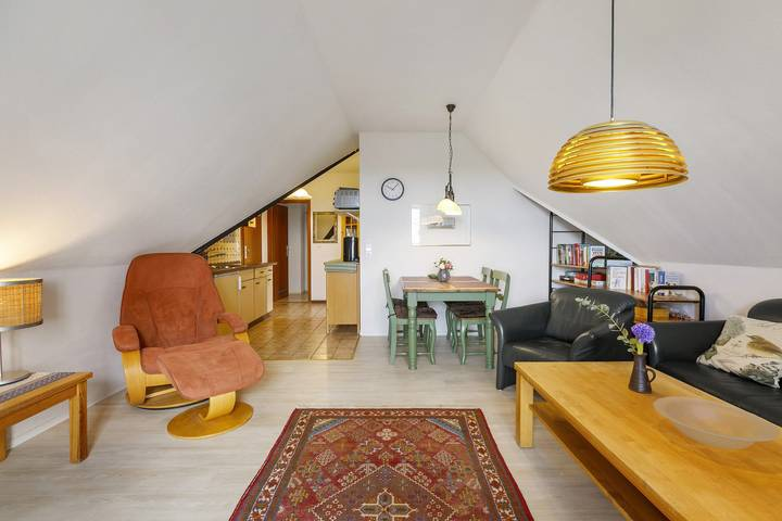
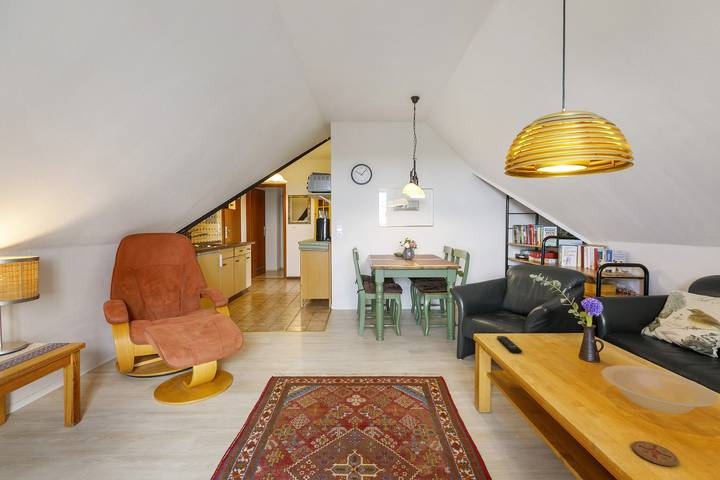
+ remote control [496,335,523,354]
+ coaster [631,440,680,467]
